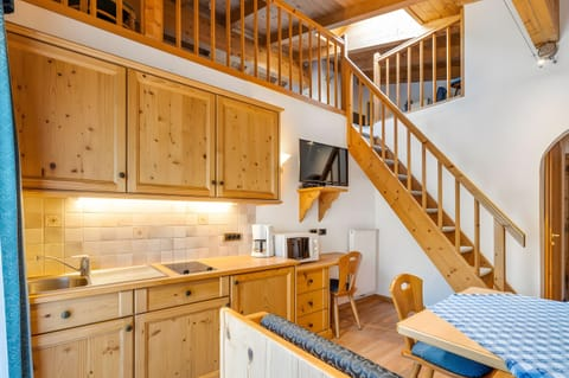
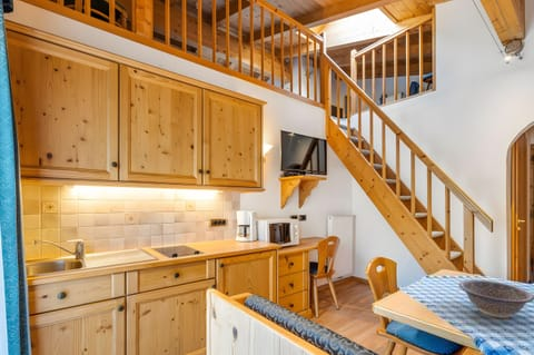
+ decorative bowl [458,278,534,319]
